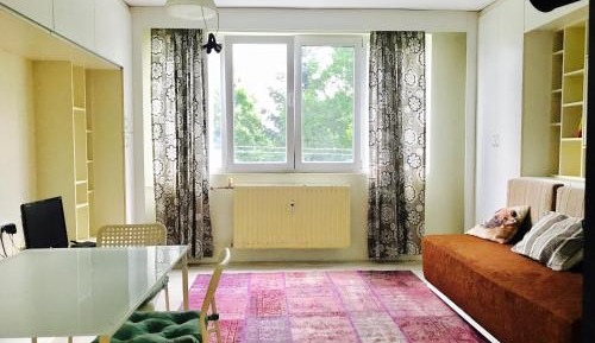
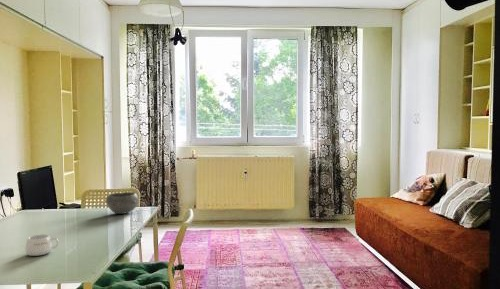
+ mug [24,233,60,257]
+ bowl [105,191,139,215]
